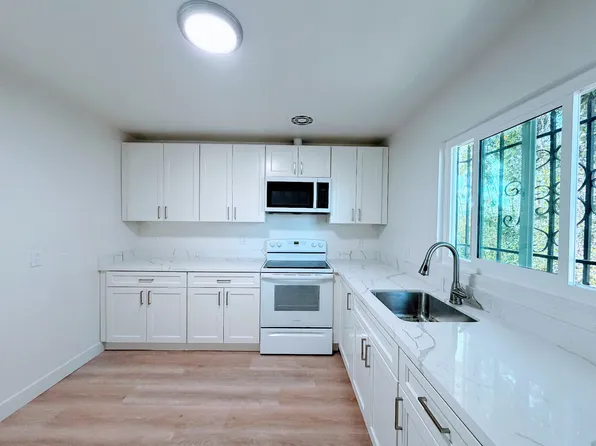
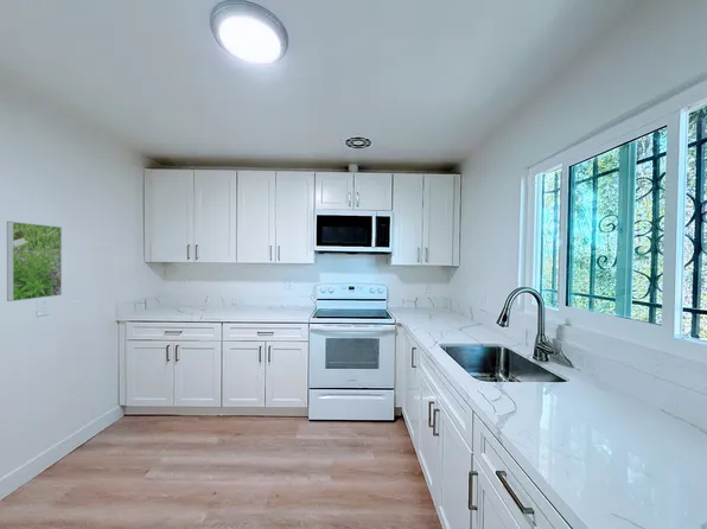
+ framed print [6,221,63,302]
